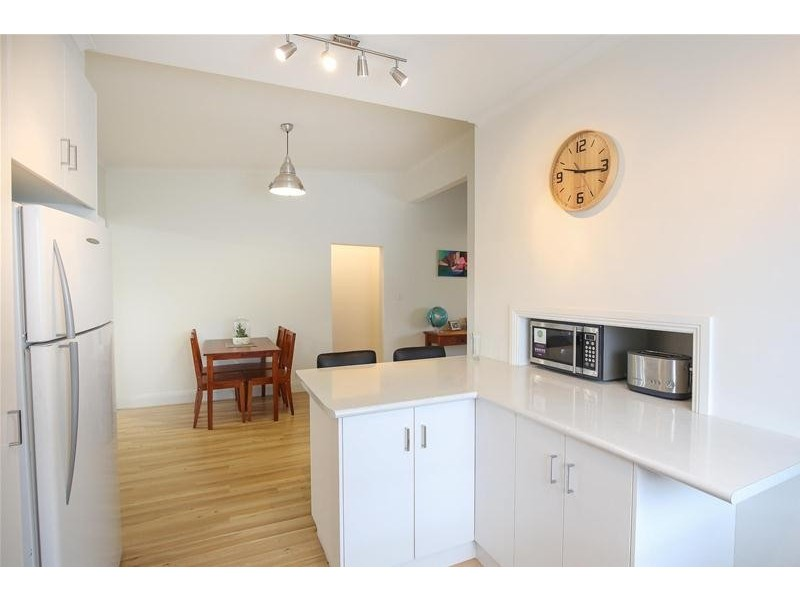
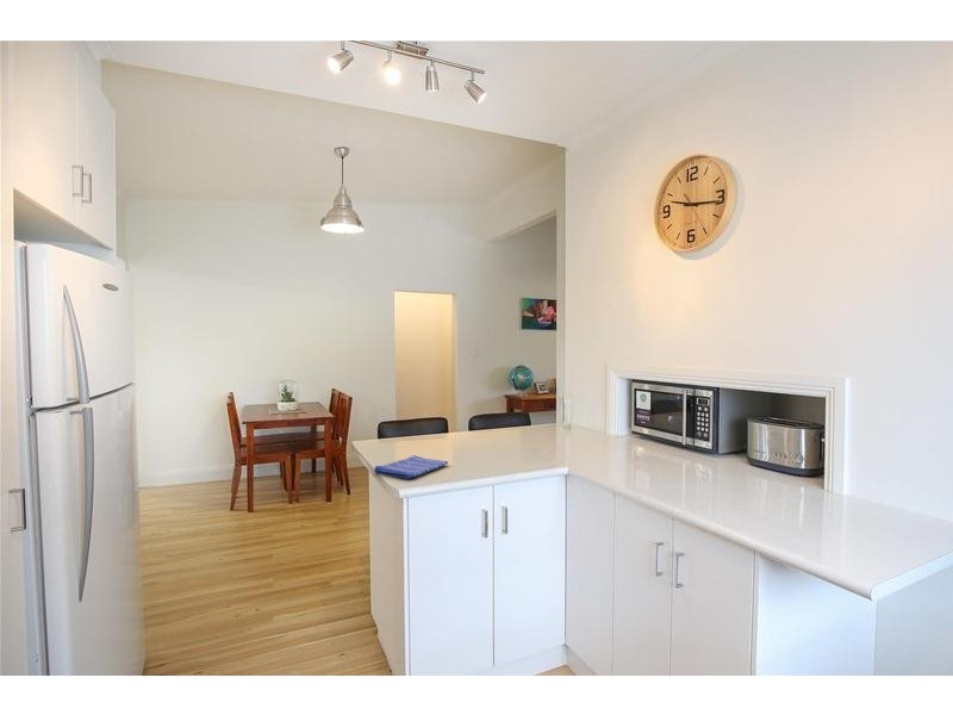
+ dish towel [373,454,449,480]
